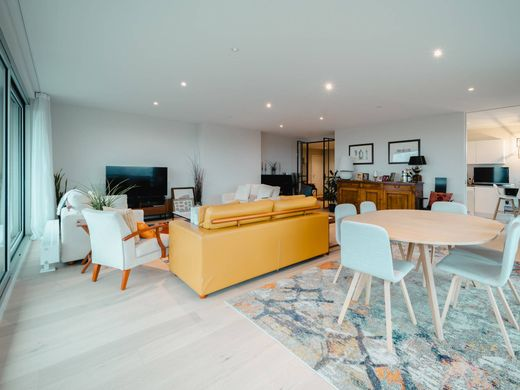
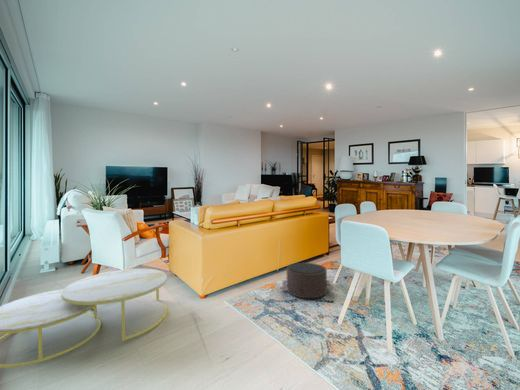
+ coffee table [0,267,168,369]
+ pouf [281,262,336,299]
